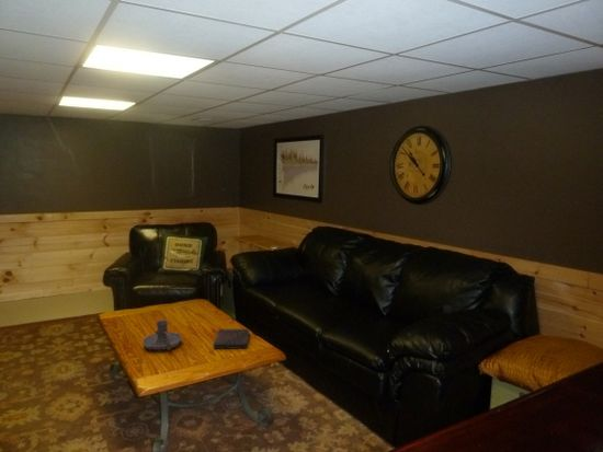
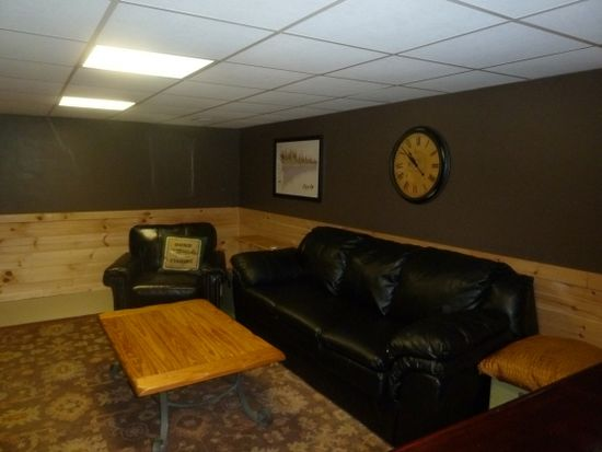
- candle holder [141,318,183,351]
- book [213,328,250,350]
